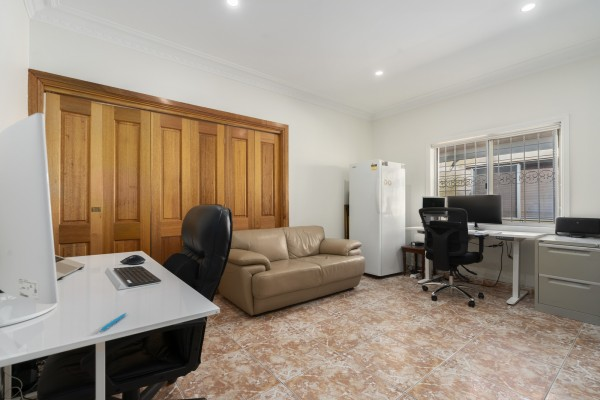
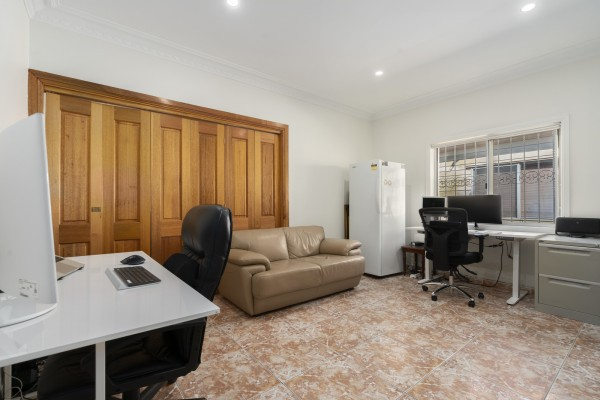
- pen [99,312,127,332]
